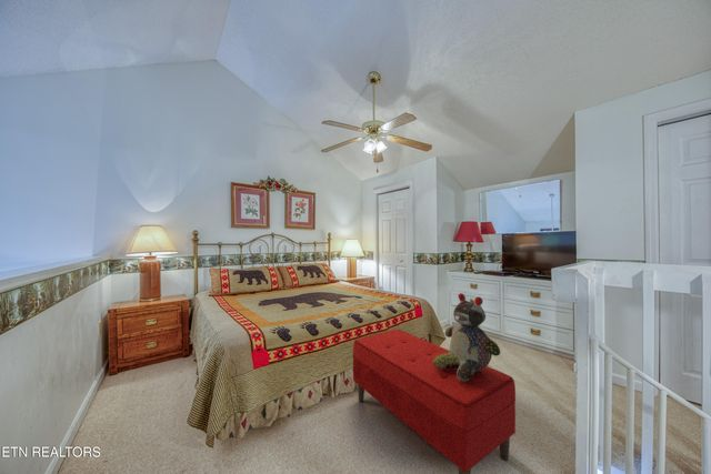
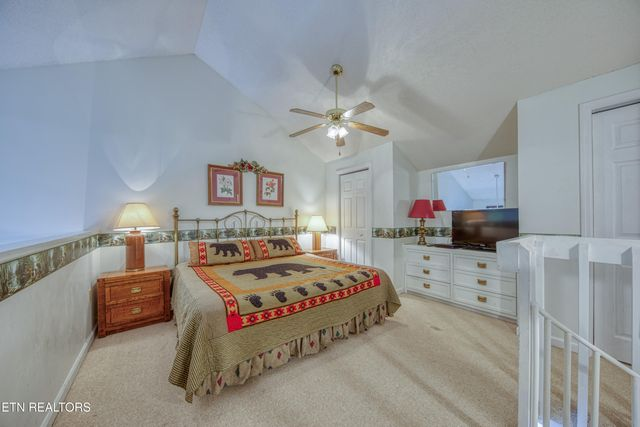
- bench [352,329,517,474]
- stuffed bear [433,292,501,382]
